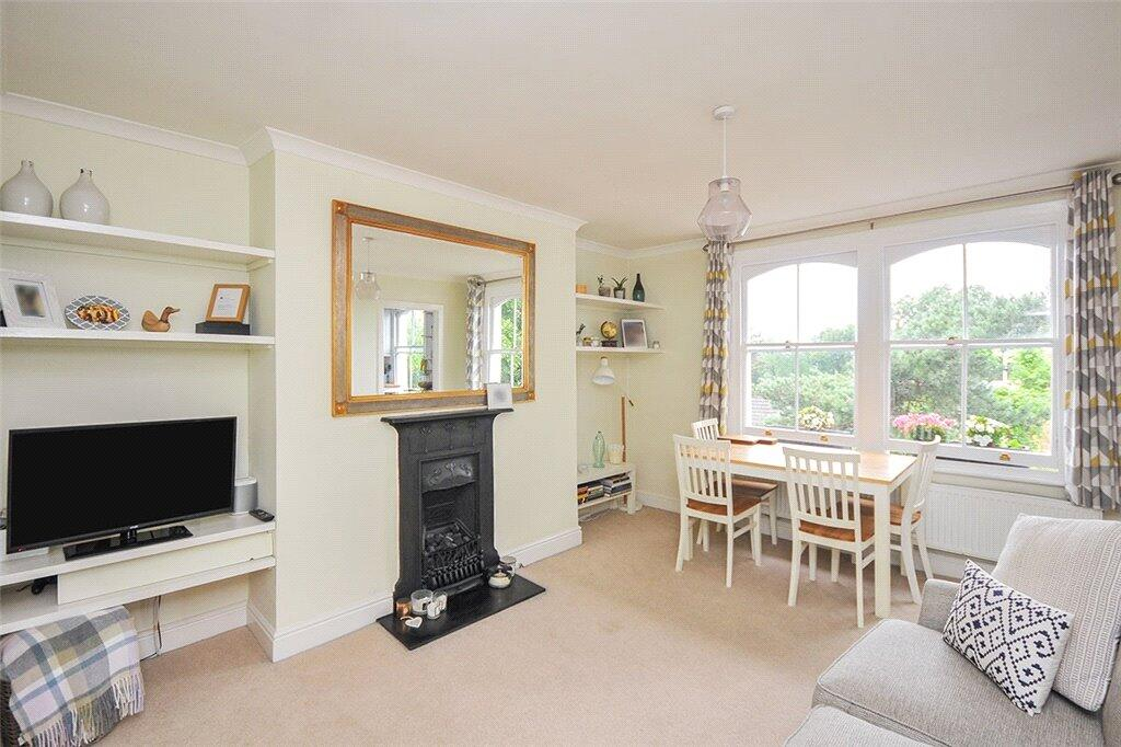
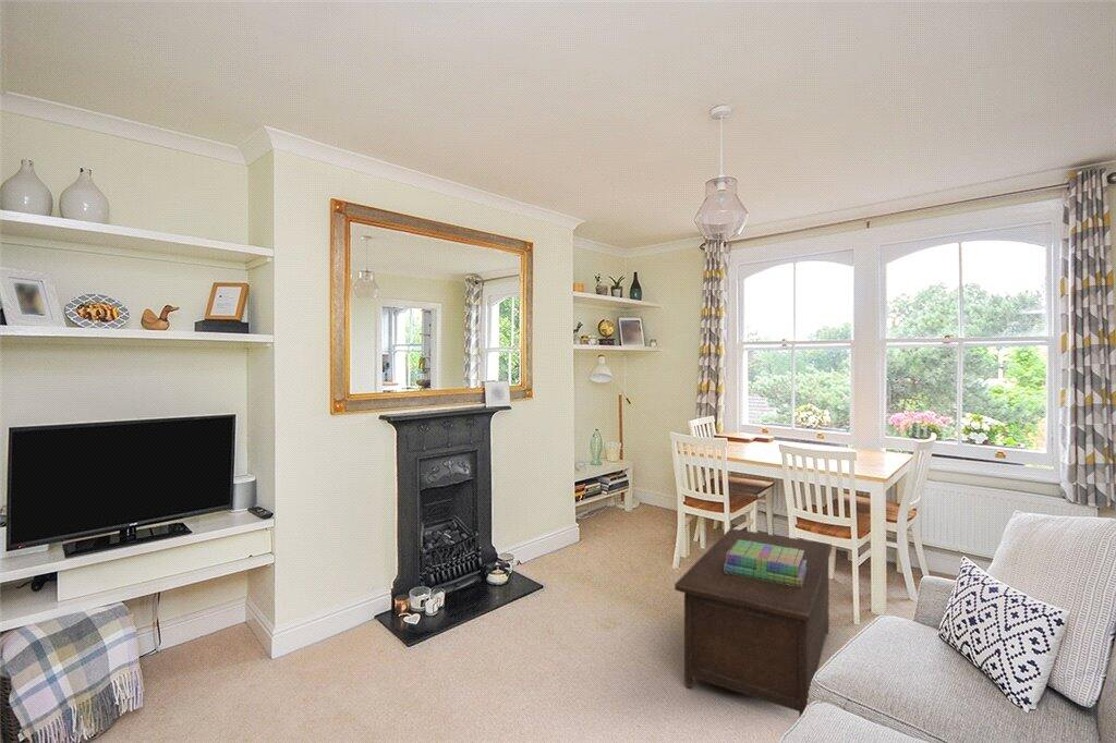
+ stack of books [725,539,806,587]
+ cabinet [674,527,833,719]
